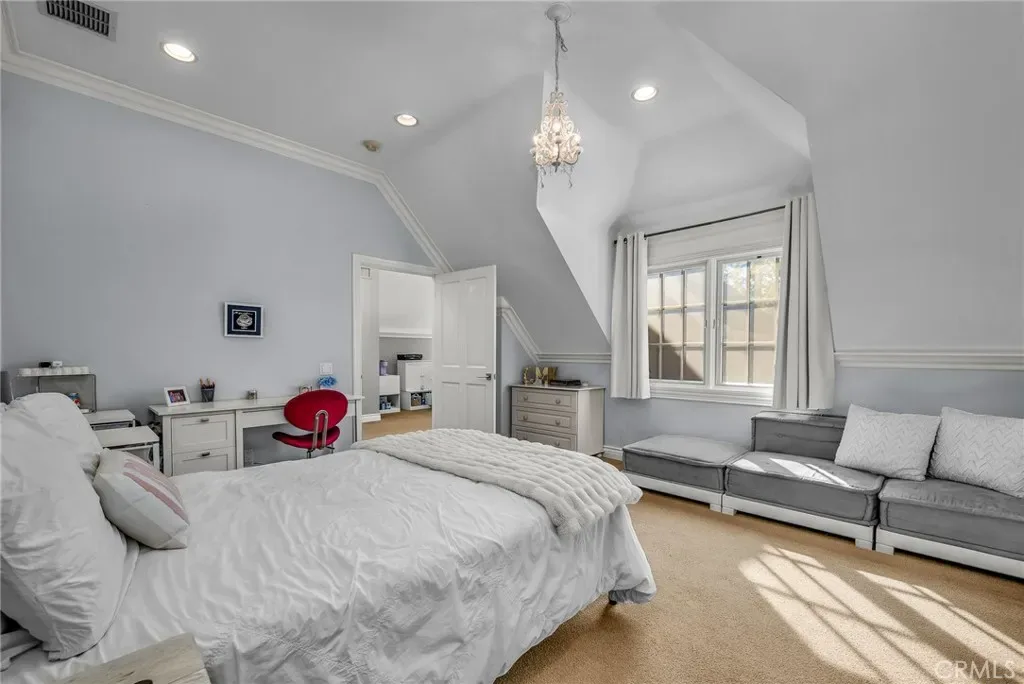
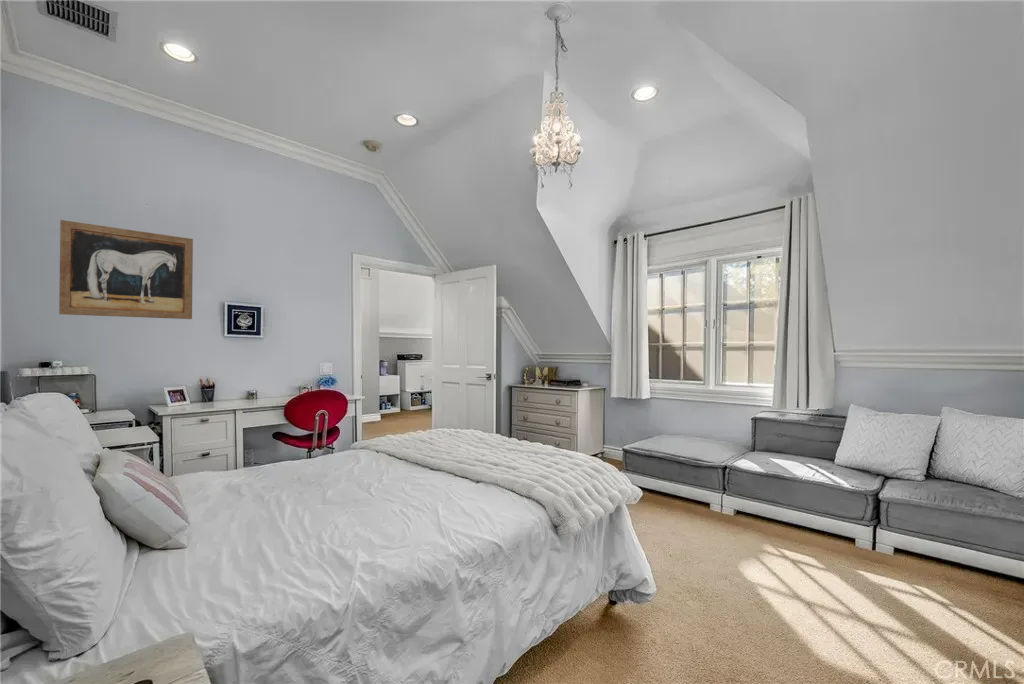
+ wall art [58,219,194,320]
